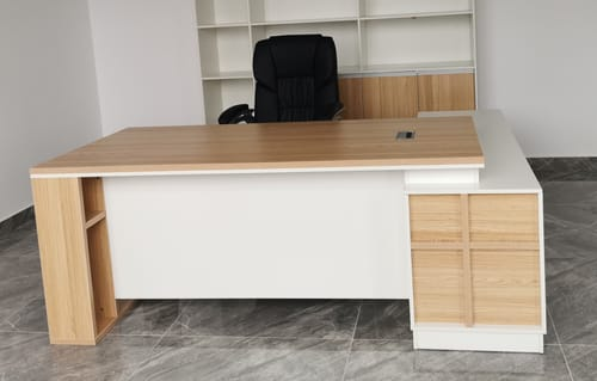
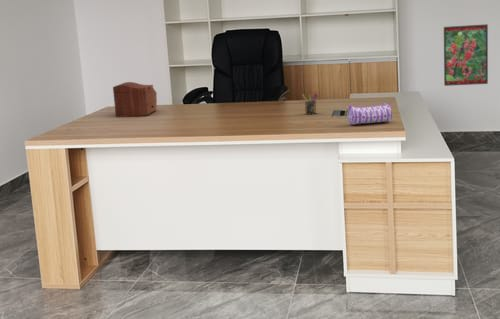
+ pen holder [301,90,319,116]
+ pencil case [347,102,393,125]
+ sewing box [112,81,158,118]
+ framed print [443,23,489,87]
